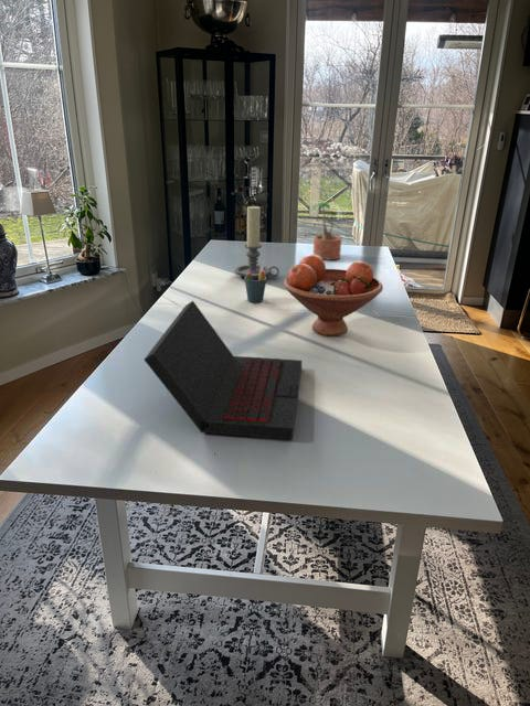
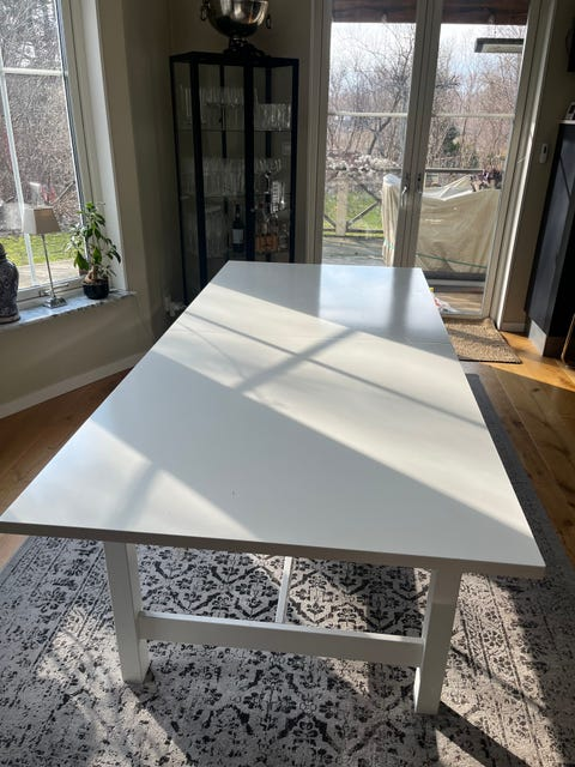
- pen holder [244,263,267,303]
- fruit bowl [283,254,384,338]
- laptop [144,300,304,440]
- potted plant [310,201,342,261]
- candle holder [233,204,280,278]
